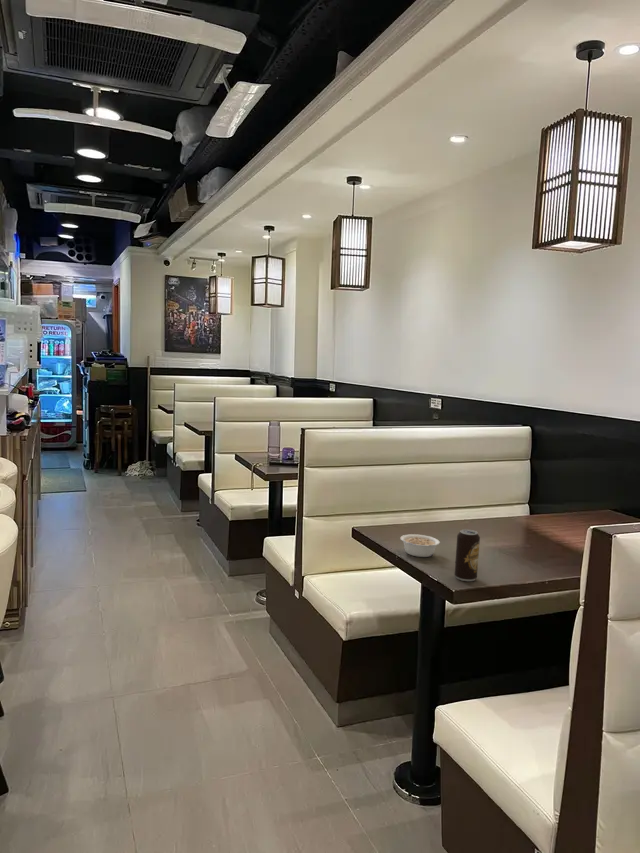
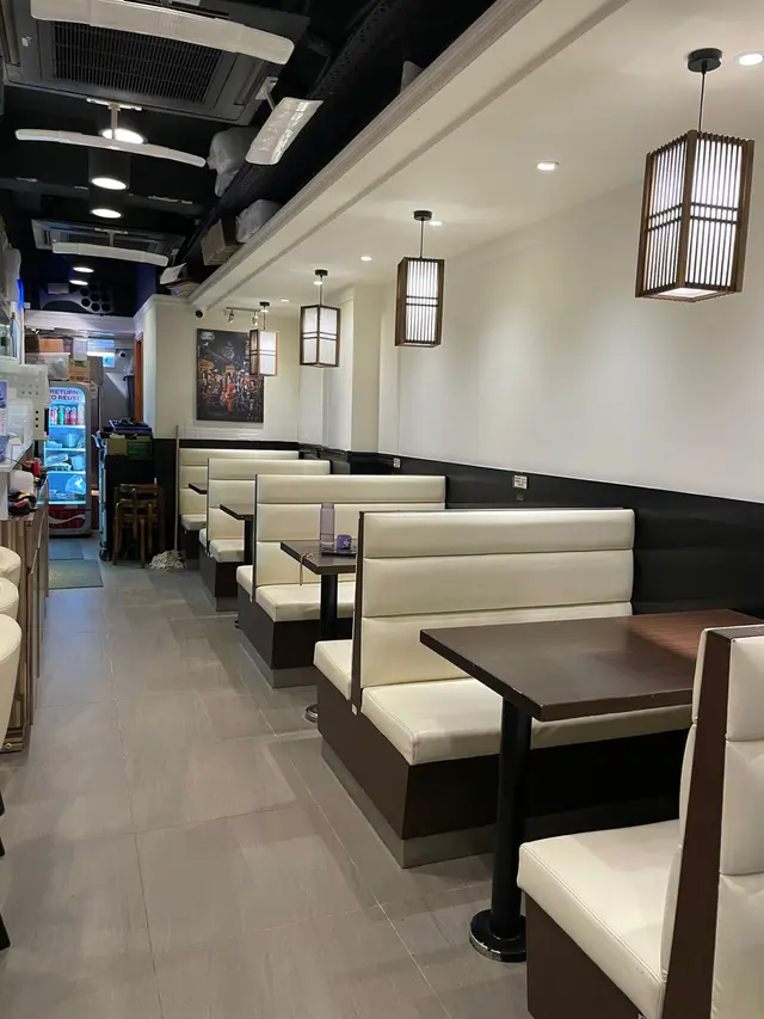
- legume [399,533,441,558]
- beverage can [454,528,481,582]
